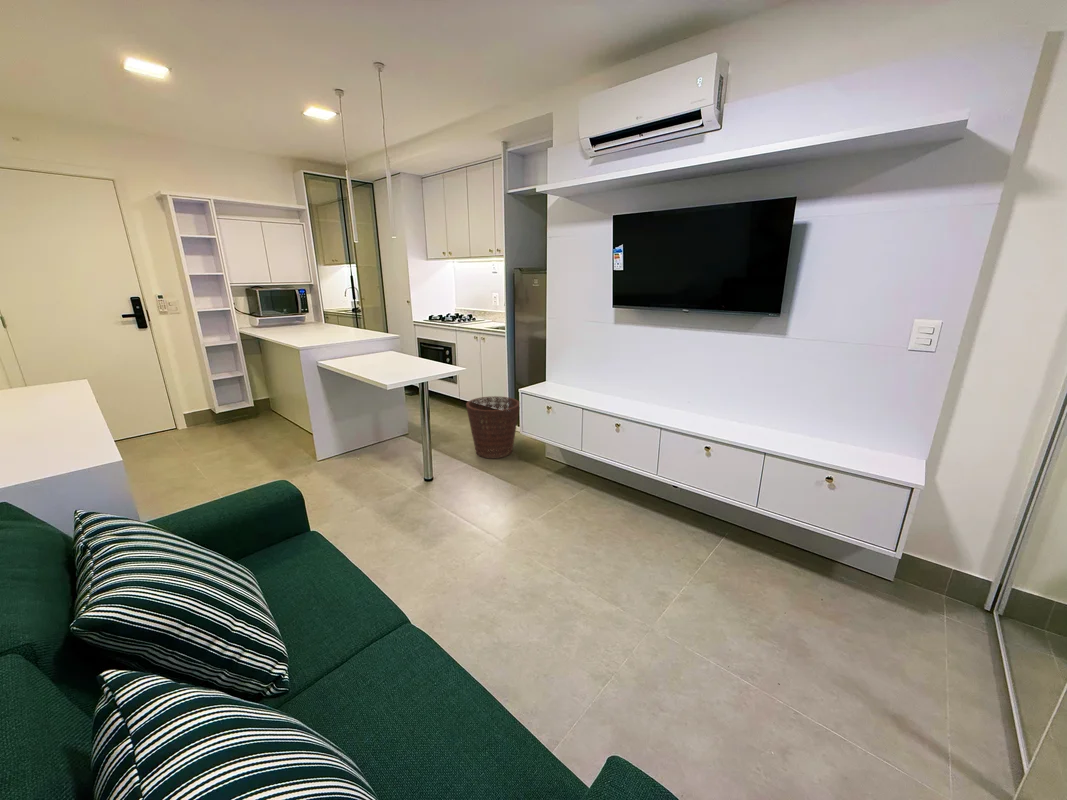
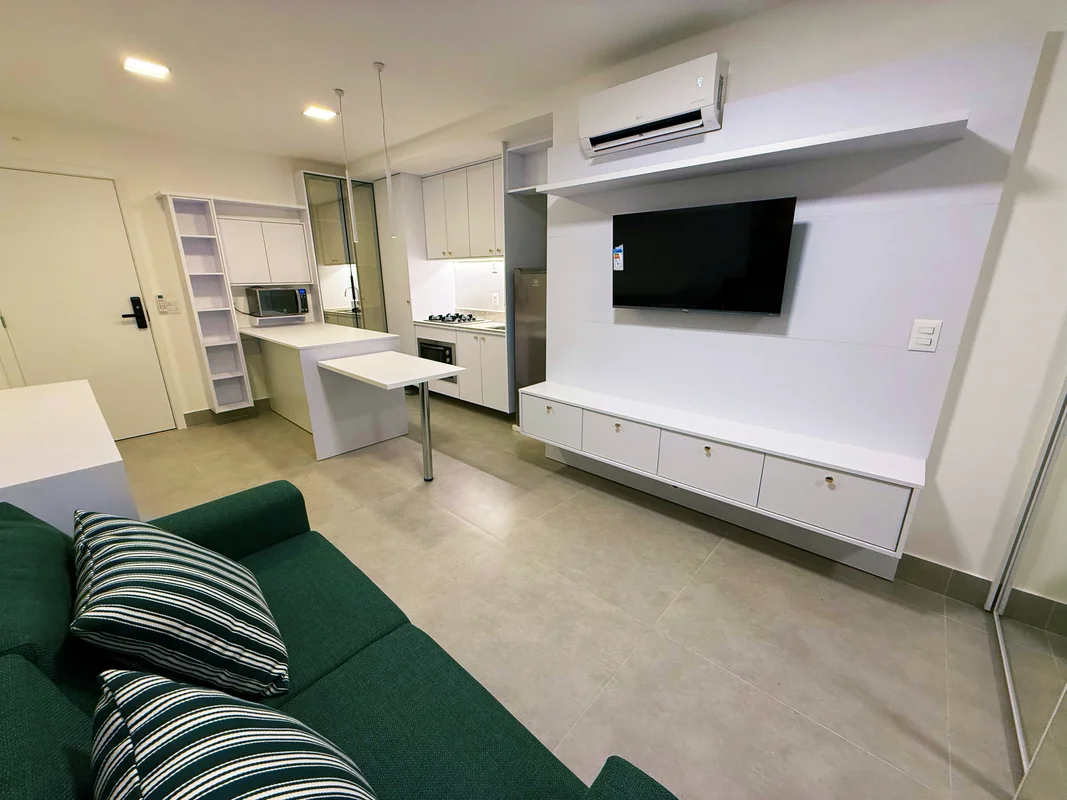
- basket [465,395,520,459]
